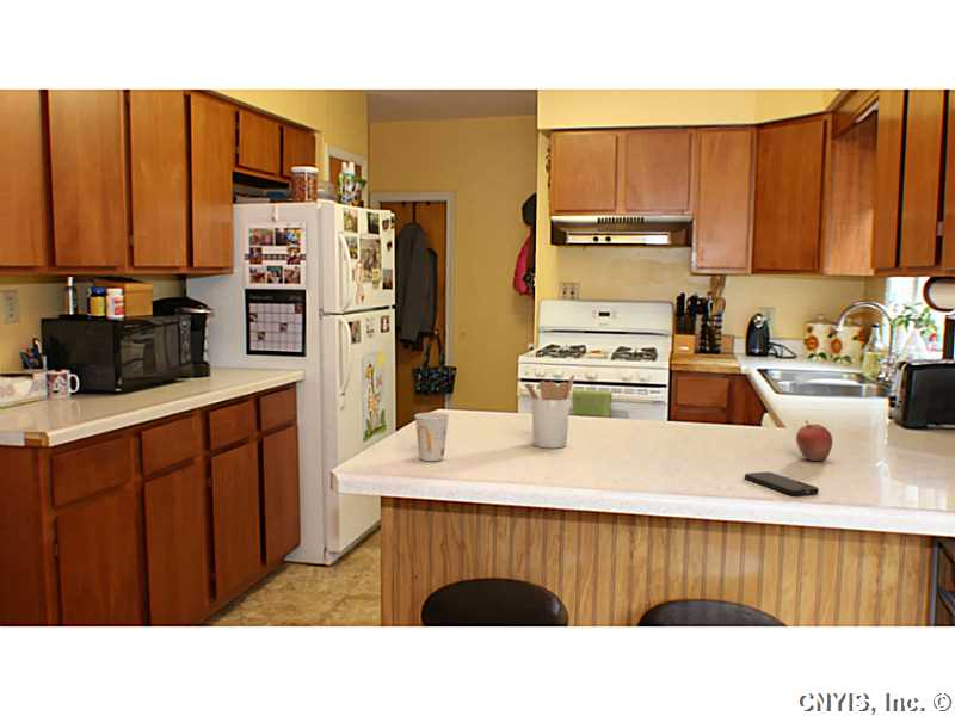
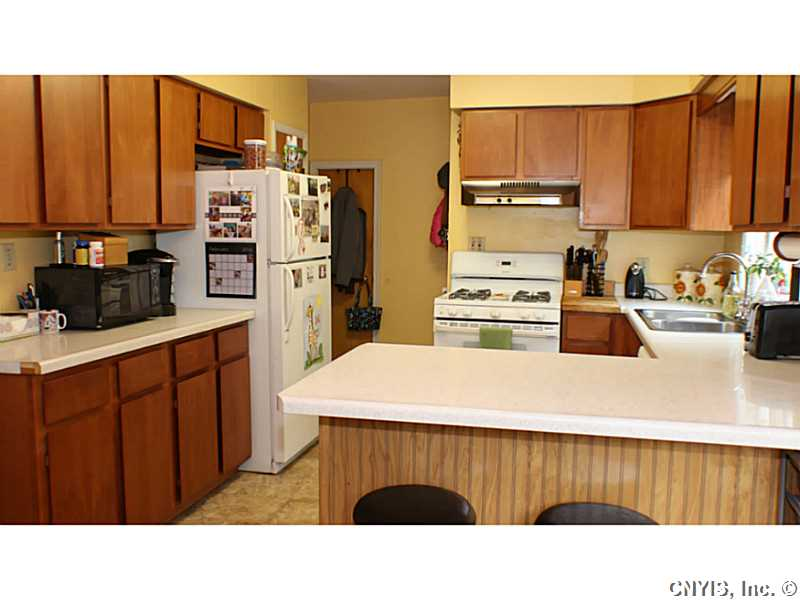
- utensil holder [524,374,575,450]
- cup [413,412,450,462]
- fruit [795,419,833,462]
- smartphone [744,470,820,496]
